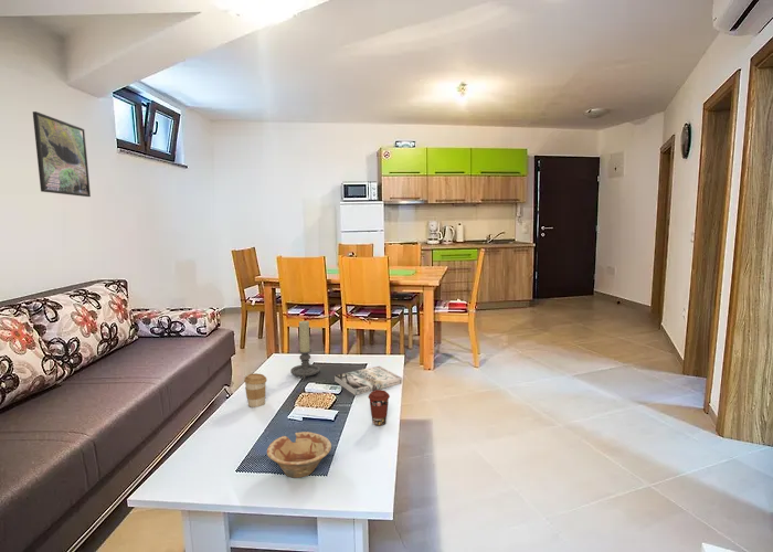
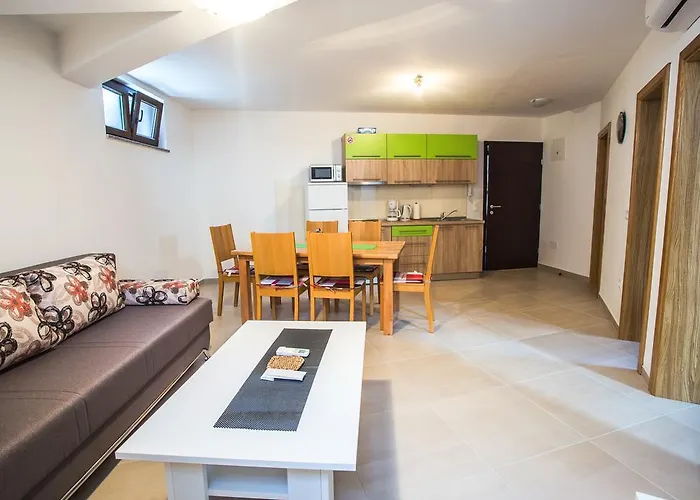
- dish [266,431,332,479]
- coffee cup [367,389,391,426]
- coffee cup [243,372,268,408]
- candle holder [289,320,321,381]
- book [333,365,403,396]
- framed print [32,110,92,198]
